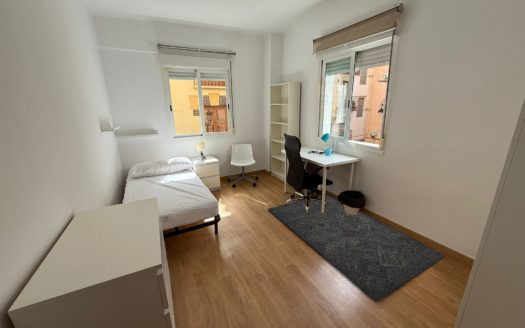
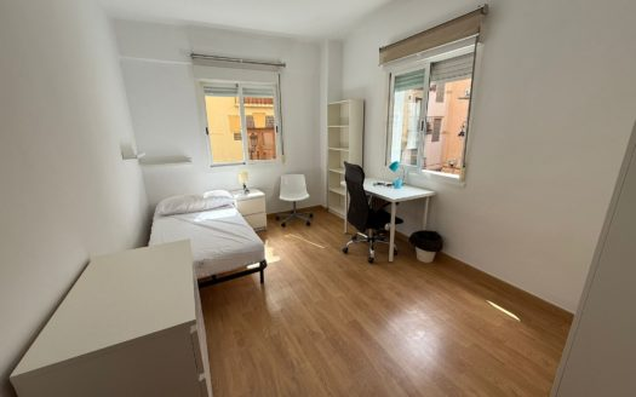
- rug [267,194,447,302]
